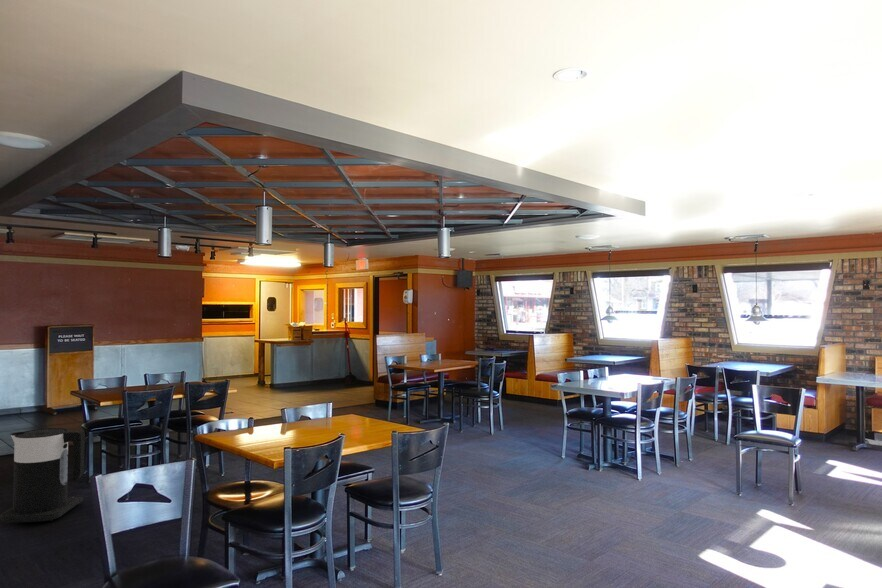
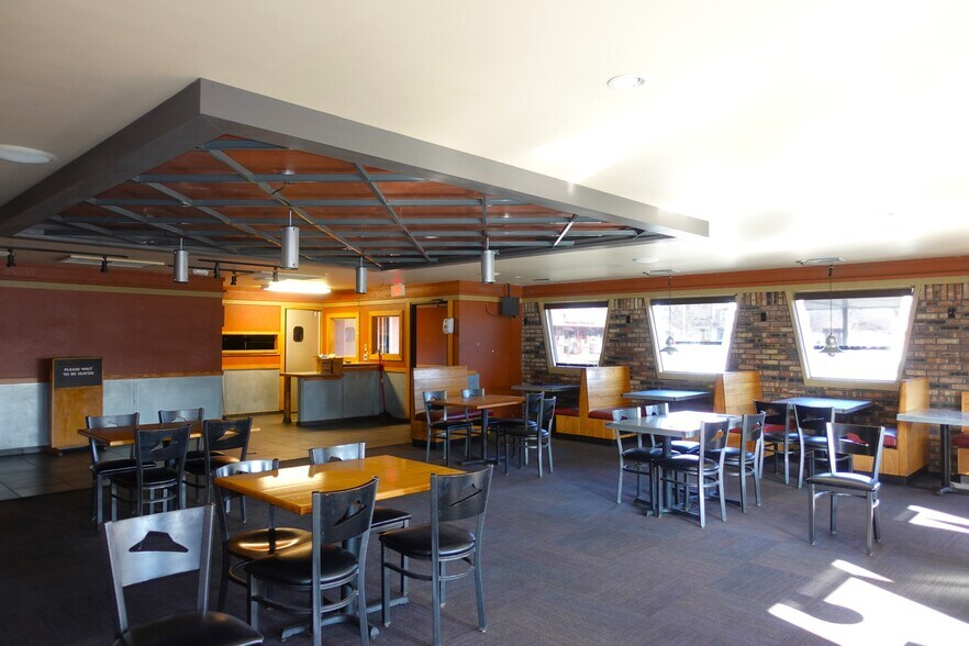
- trash can [0,427,86,524]
